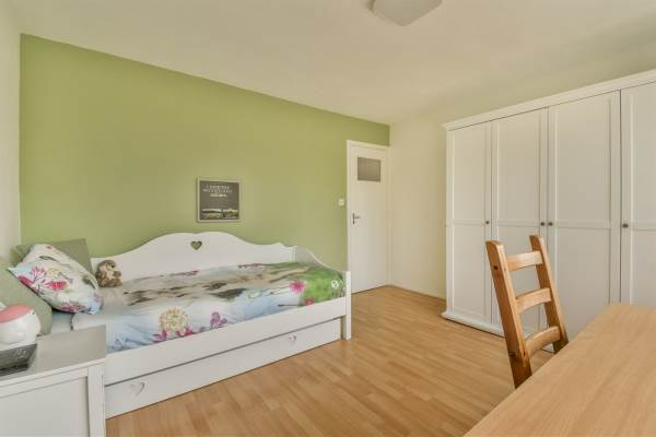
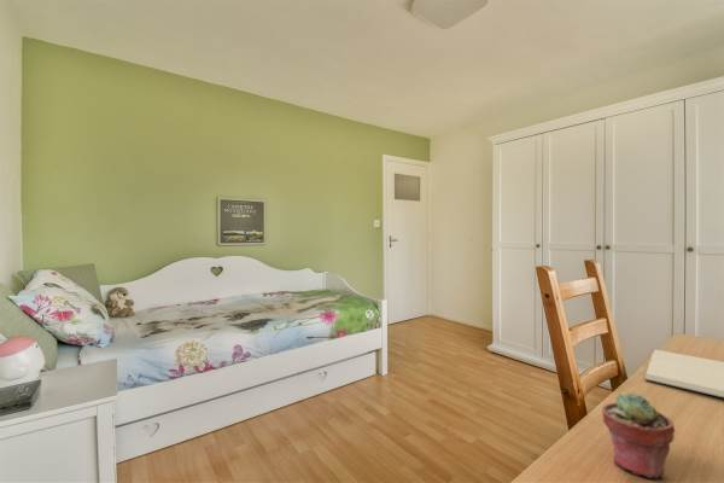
+ potted succulent [601,391,676,479]
+ book [643,349,724,398]
